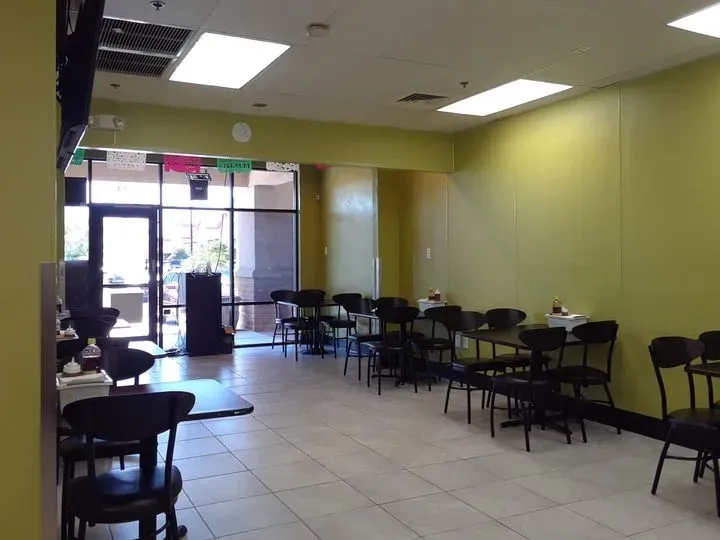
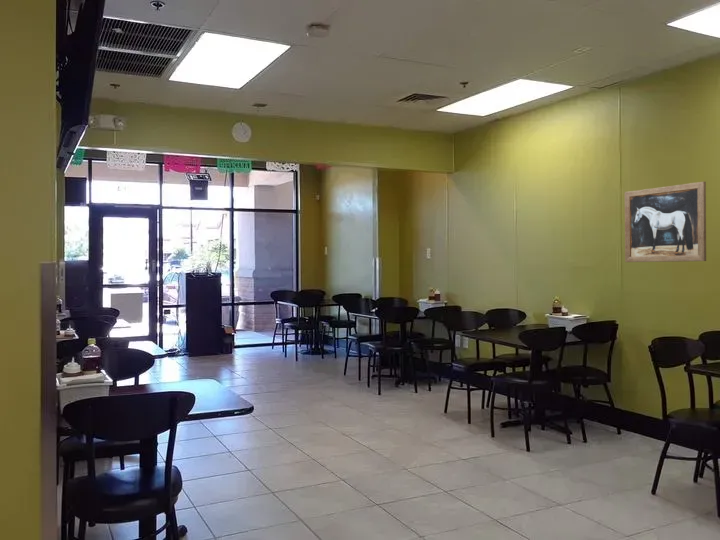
+ wall art [624,181,707,263]
